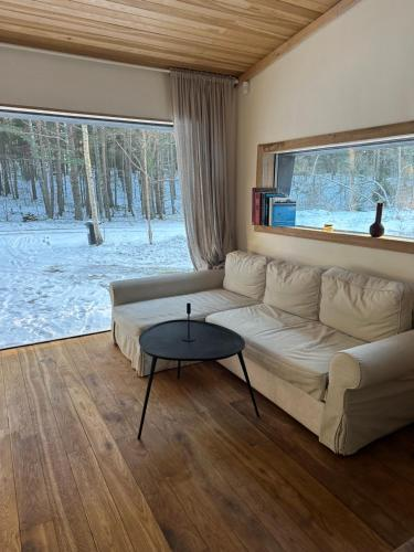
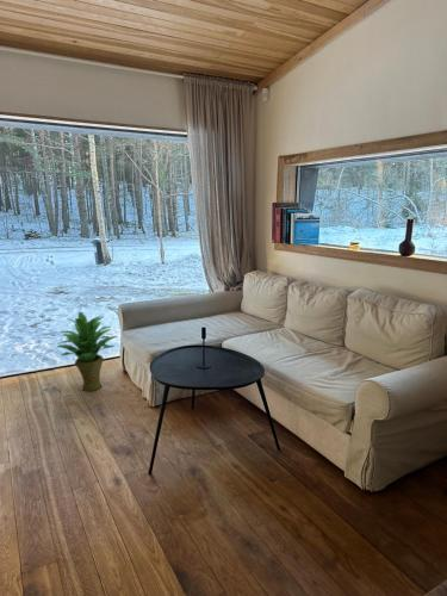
+ potted plant [55,311,119,392]
